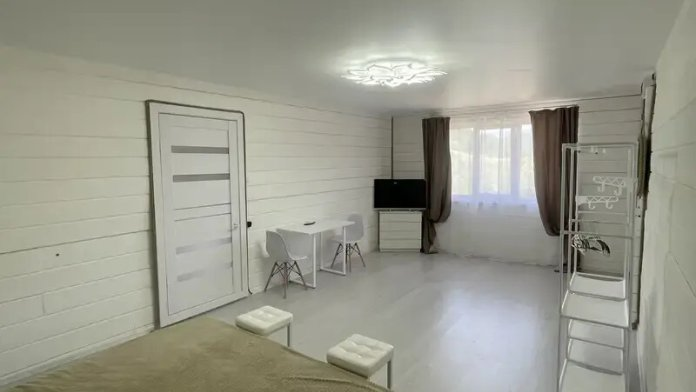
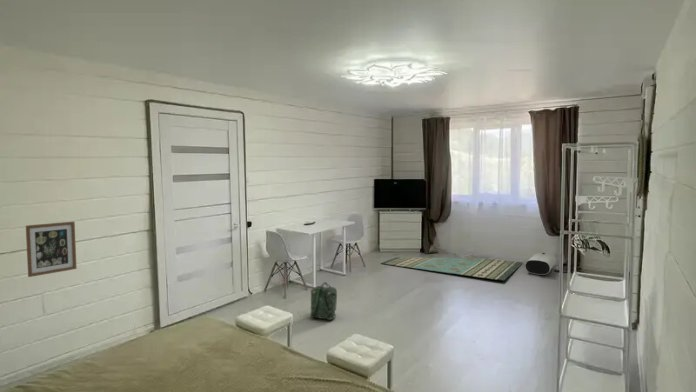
+ air purifier [524,252,557,276]
+ backpack [297,281,338,321]
+ rug [380,256,523,282]
+ wall art [25,221,78,278]
